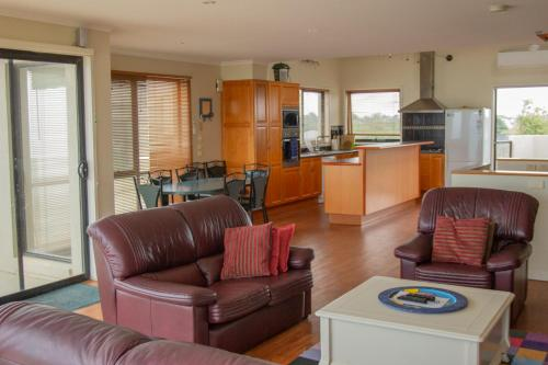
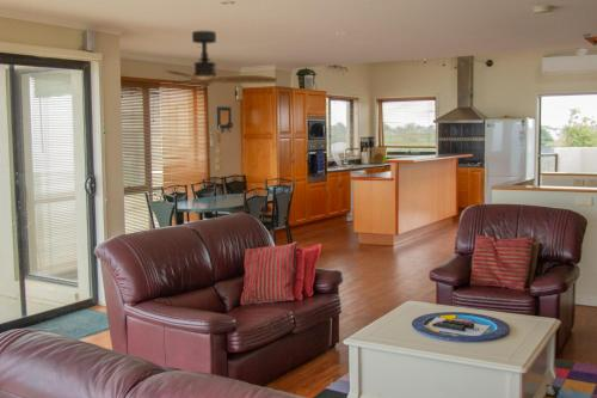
+ ceiling fan [162,30,278,88]
